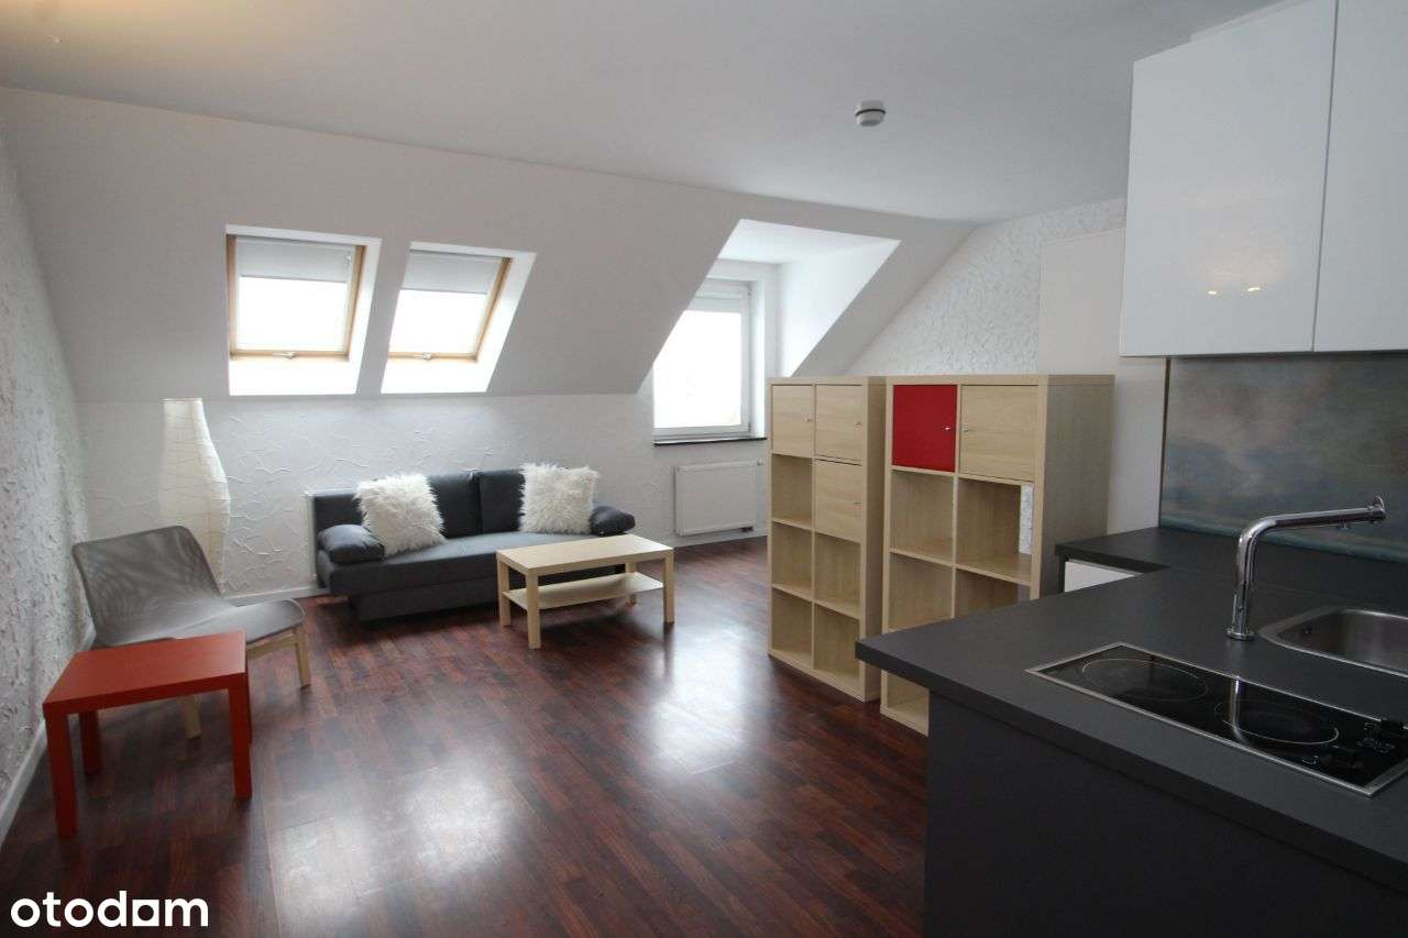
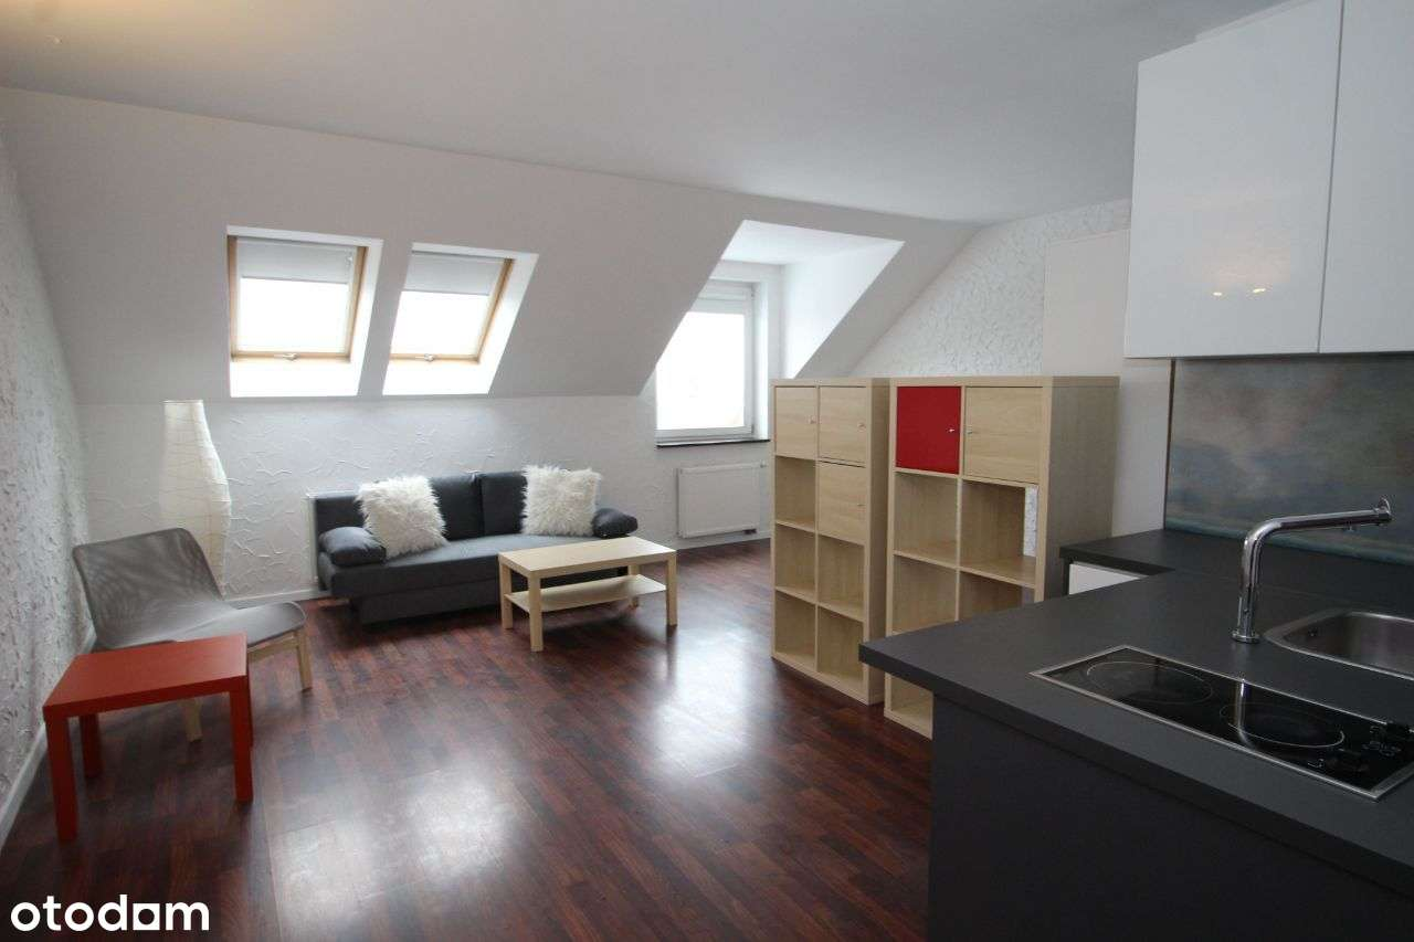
- smoke detector [854,99,888,128]
